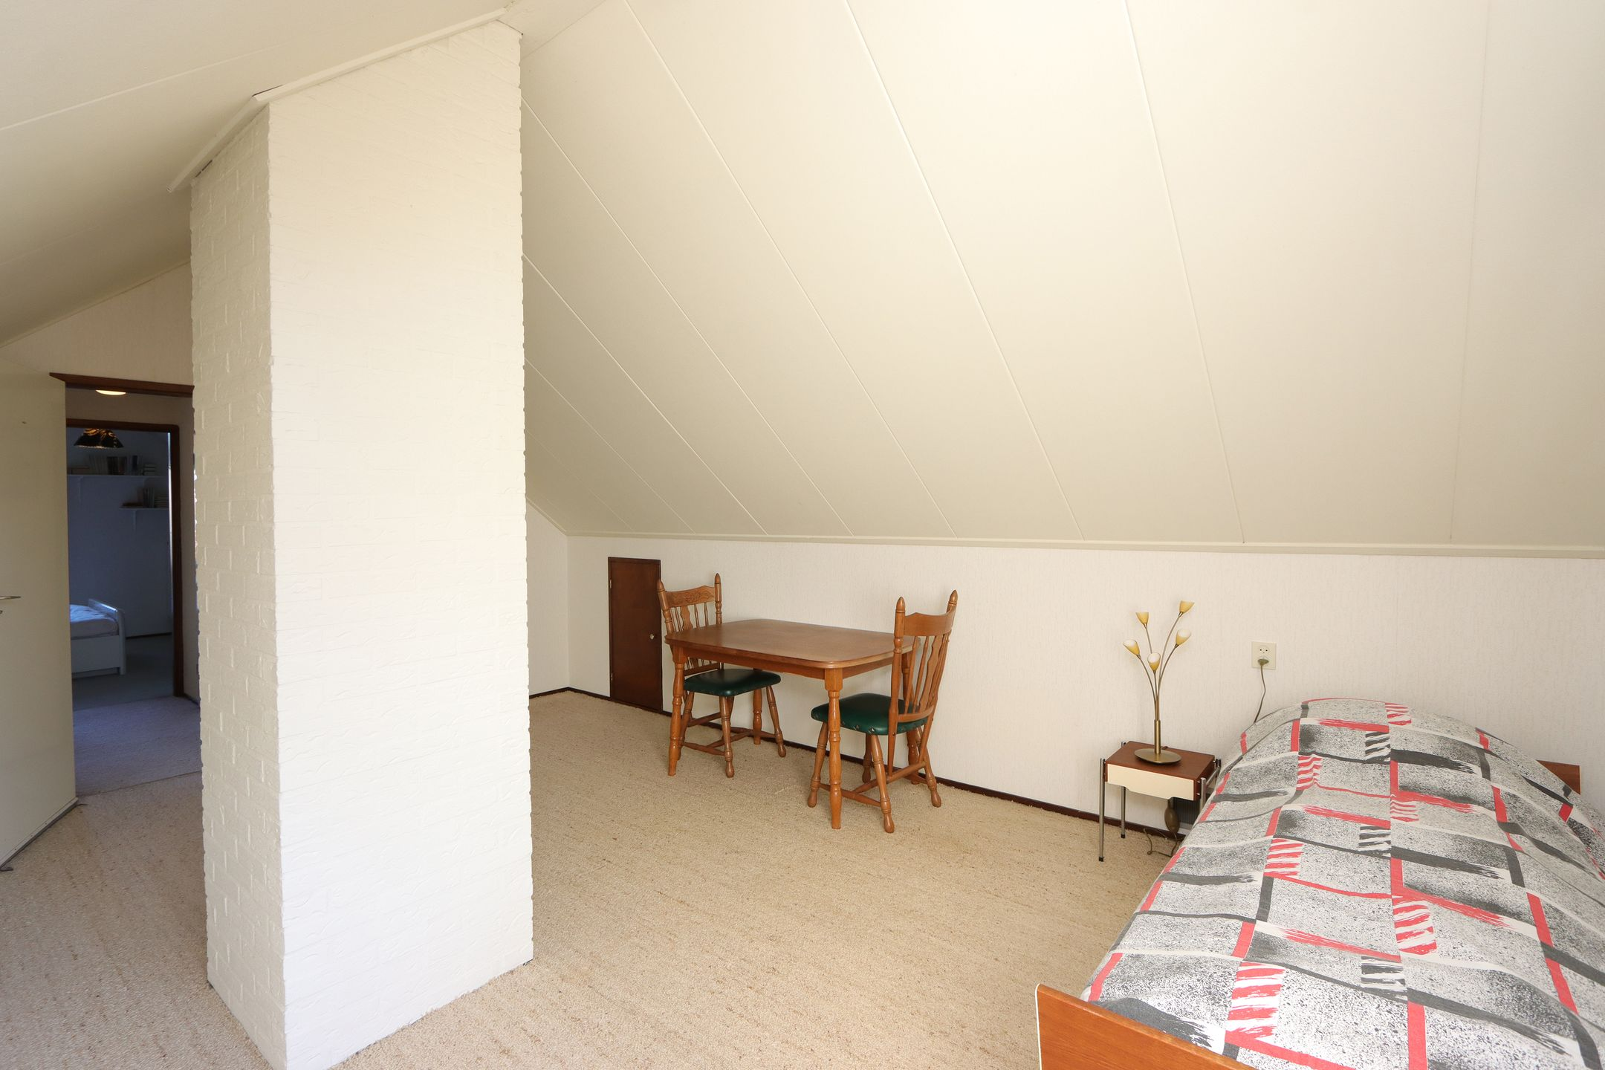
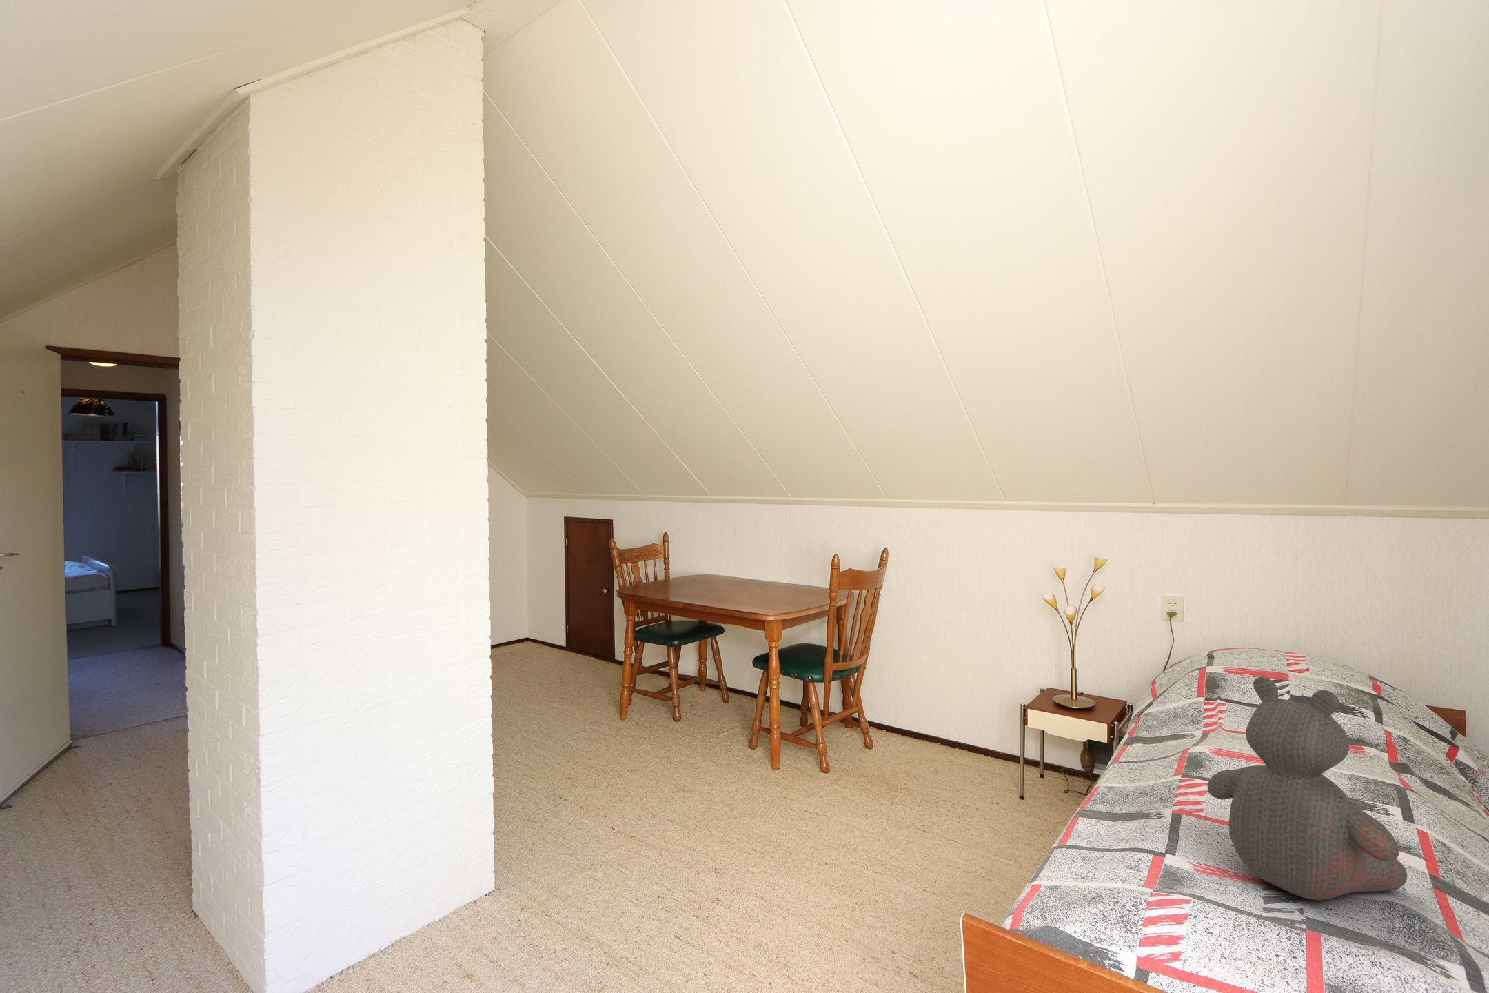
+ teddy bear [1208,676,1408,901]
